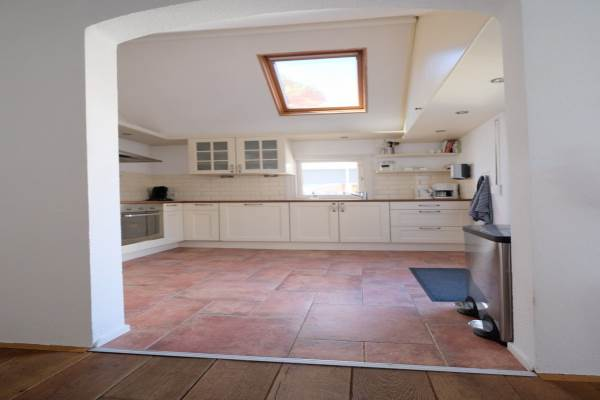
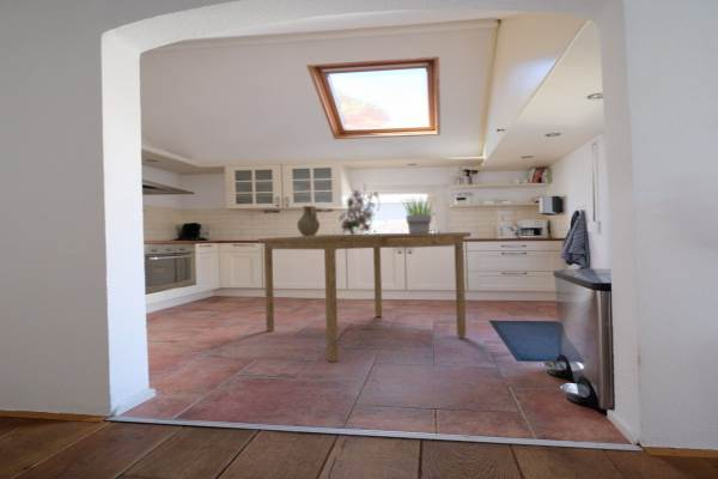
+ ceramic jug [296,205,321,236]
+ bouquet [337,184,389,235]
+ potted plant [401,196,439,234]
+ dining table [256,231,473,364]
